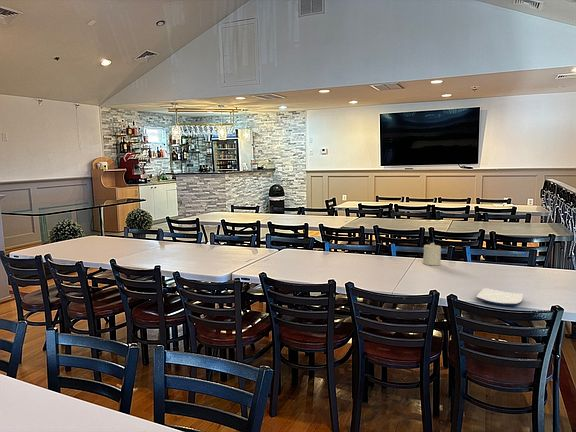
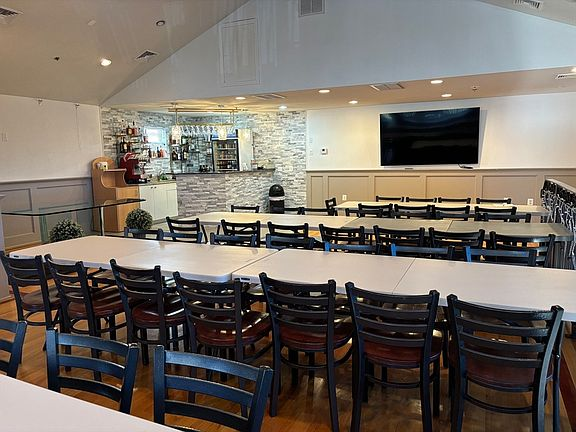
- plate [475,287,524,306]
- candle [422,242,442,266]
